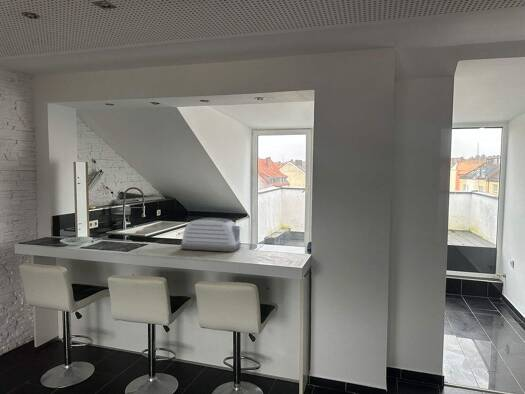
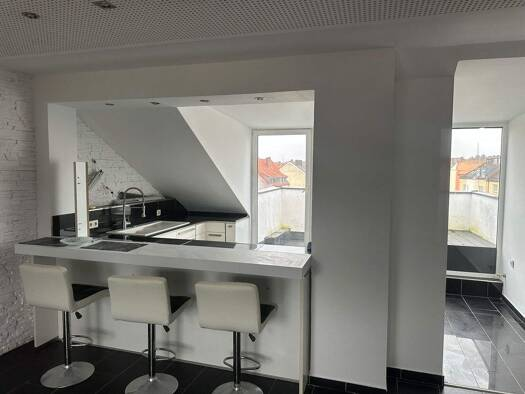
- toaster [180,217,242,253]
